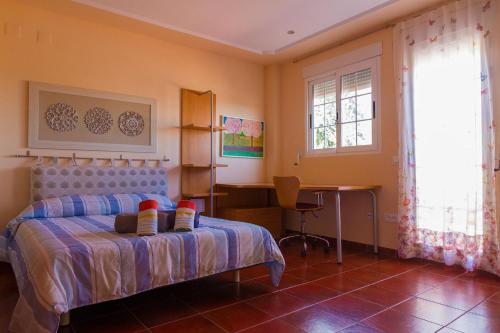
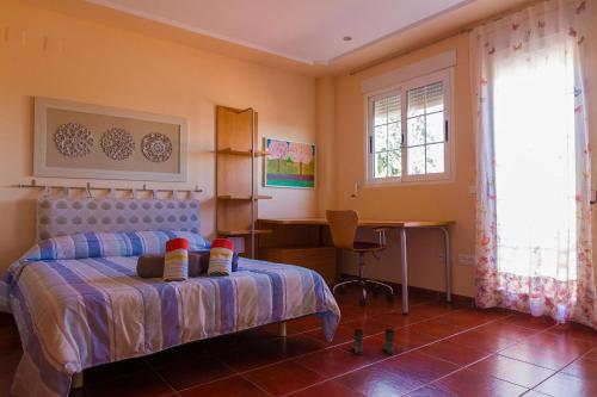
+ boots [351,328,395,355]
